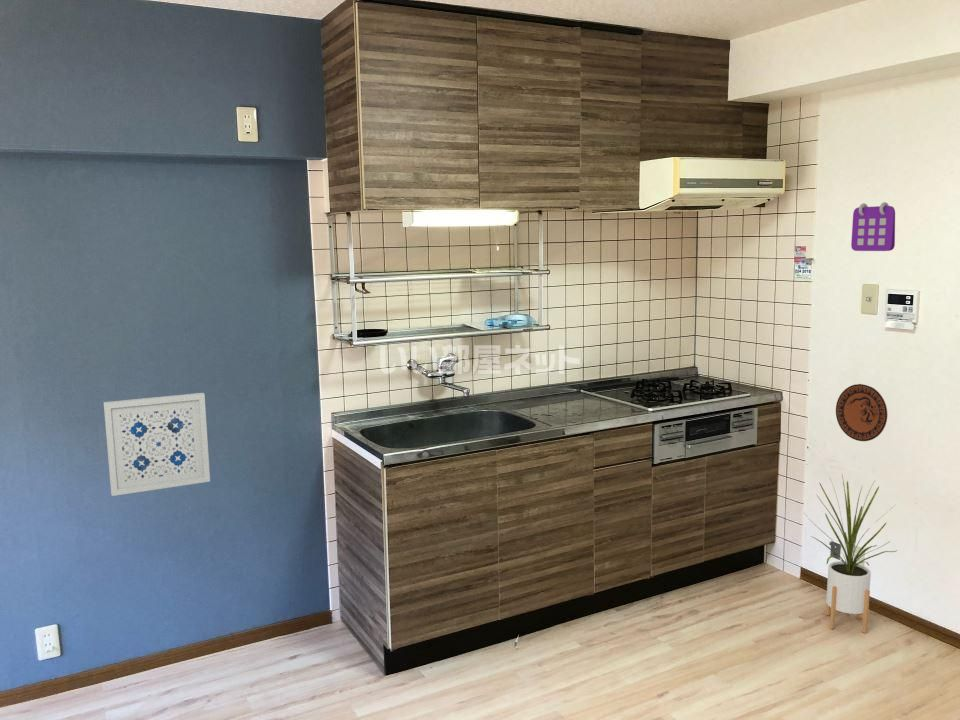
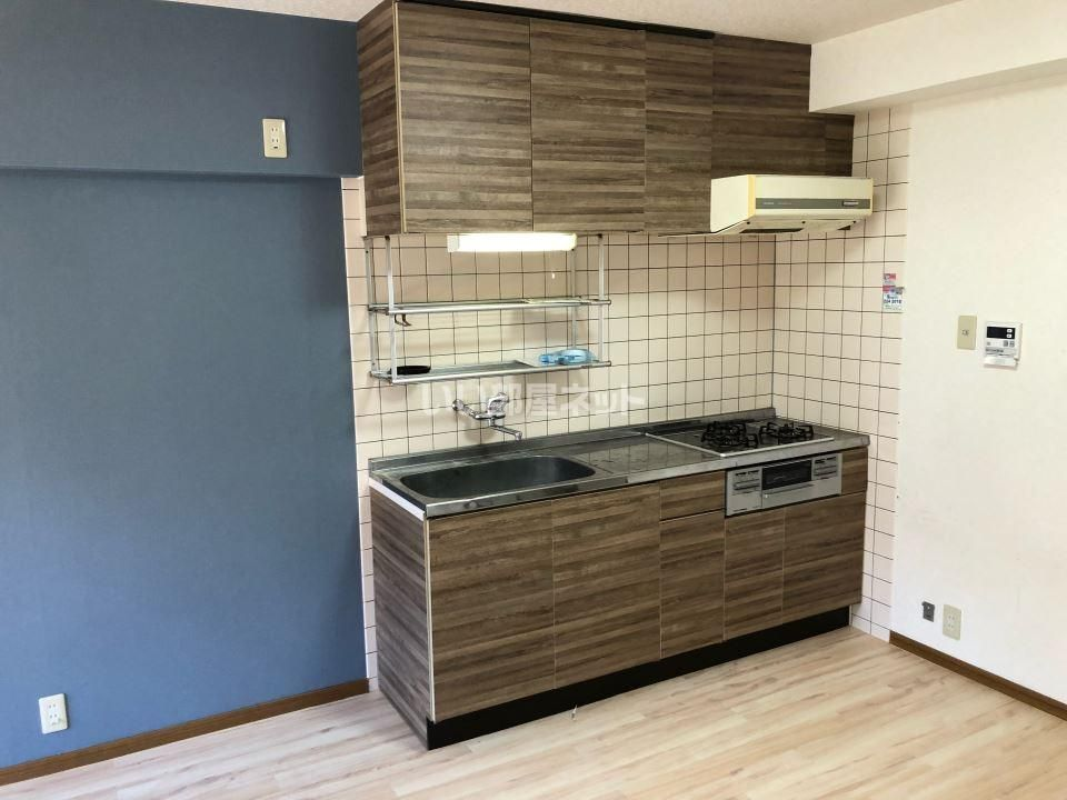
- calendar [850,201,896,252]
- house plant [803,474,898,634]
- wall art [103,392,211,497]
- decorative plate [835,383,888,442]
